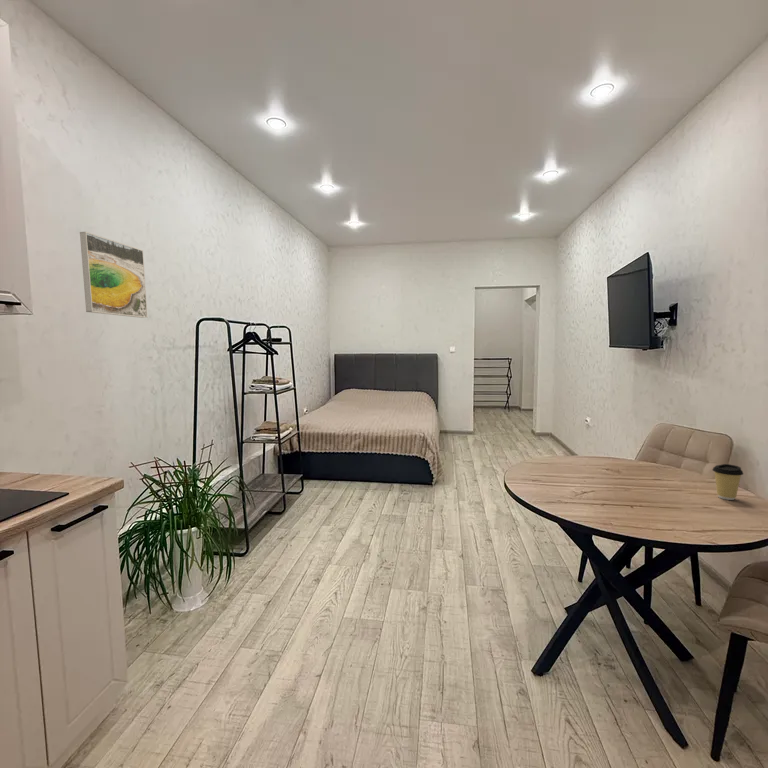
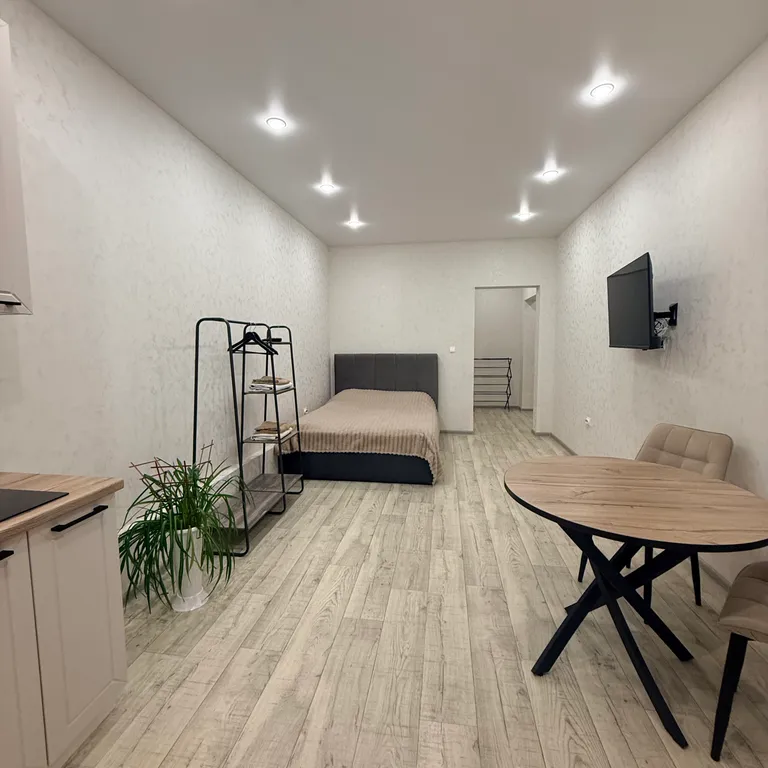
- coffee cup [711,463,744,501]
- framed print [79,231,149,319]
